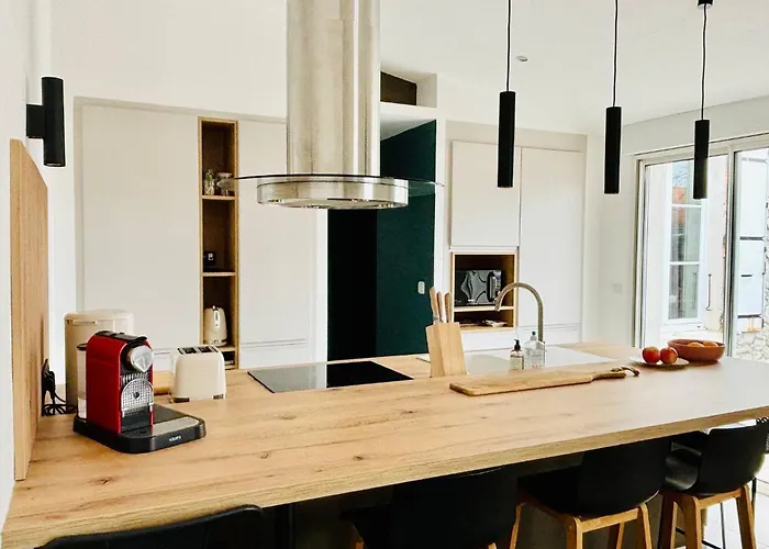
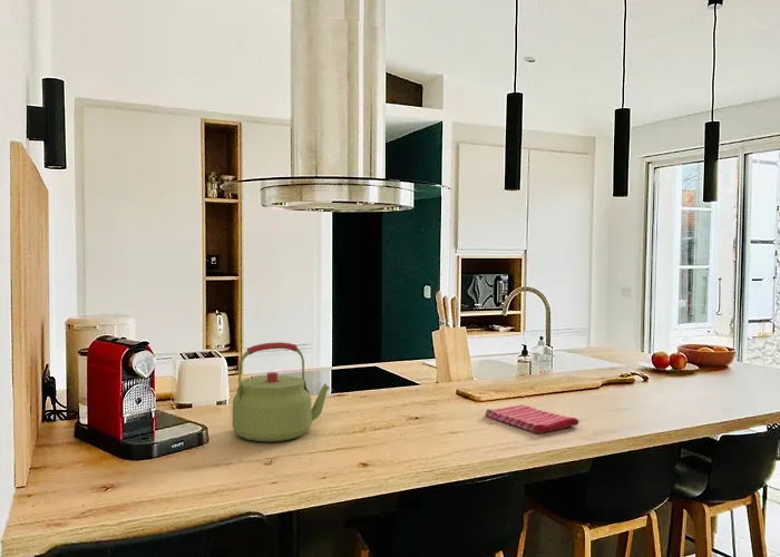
+ kettle [231,341,331,442]
+ dish towel [484,403,579,434]
